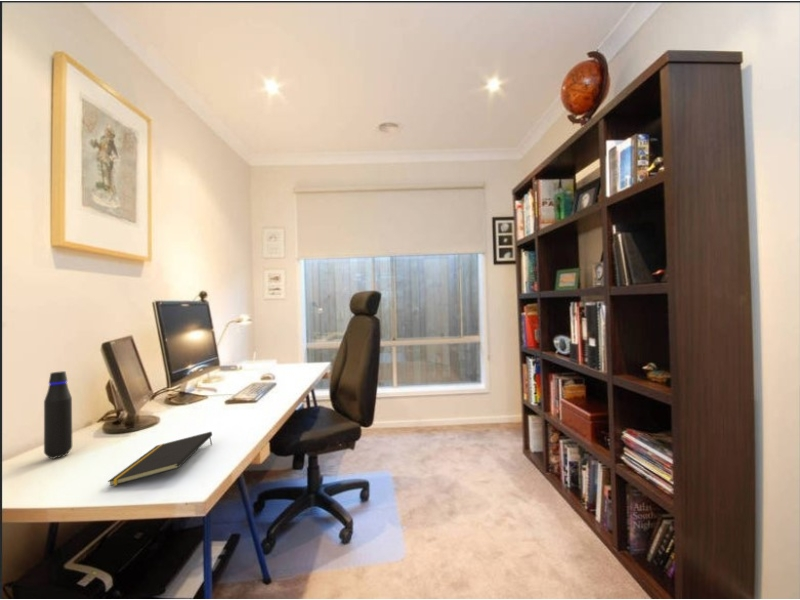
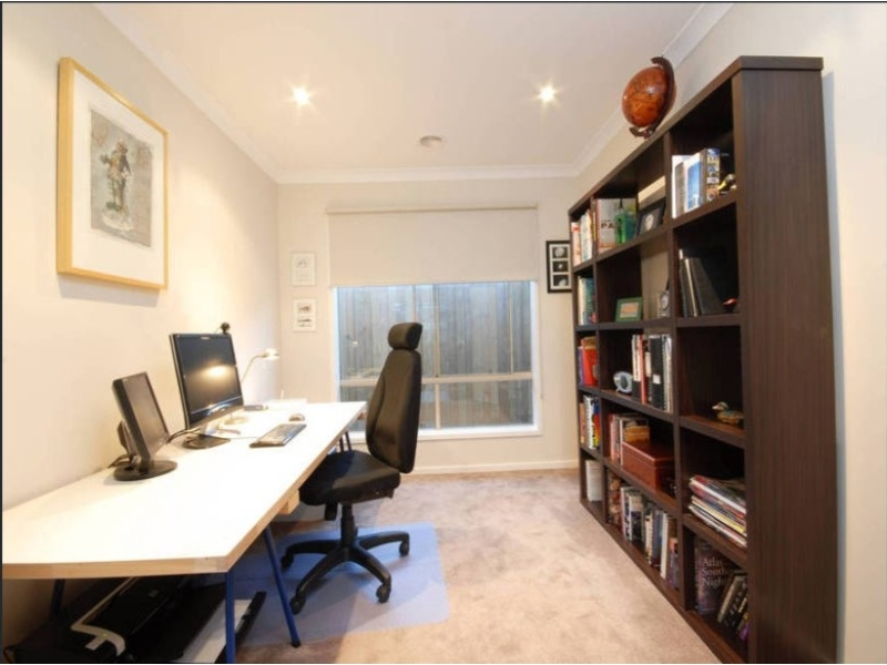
- notepad [107,431,213,488]
- water bottle [43,370,73,460]
